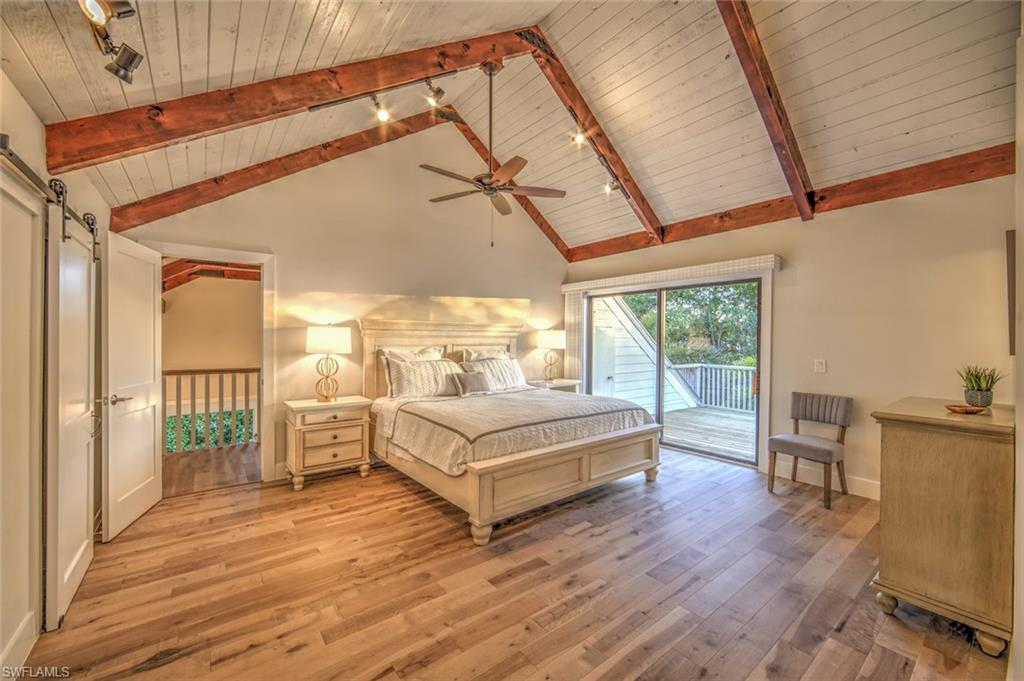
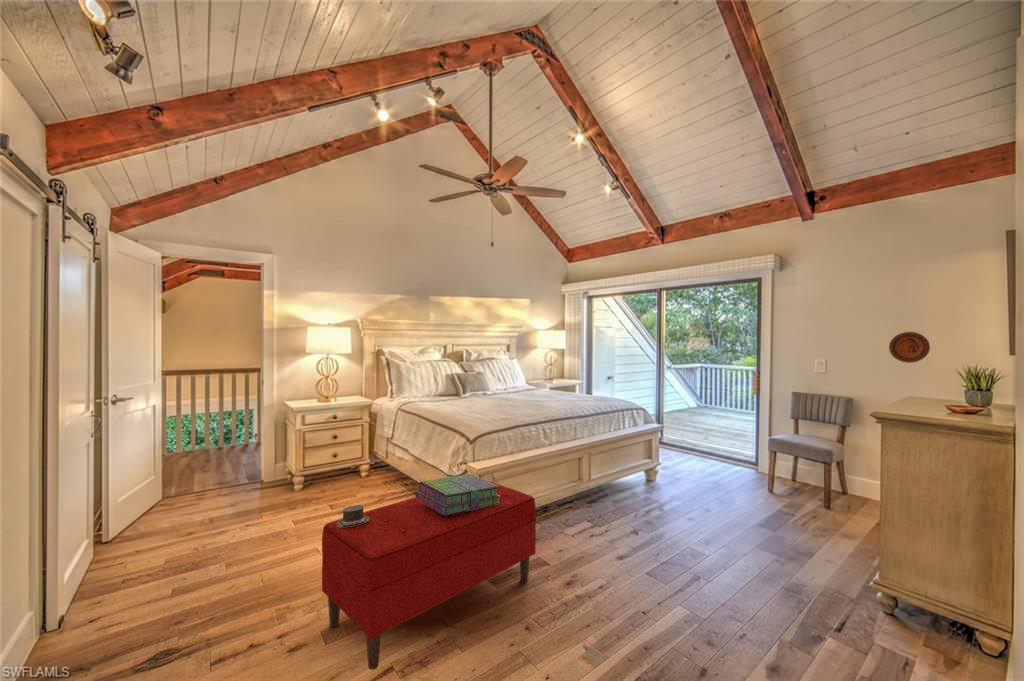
+ stack of books [415,473,500,515]
+ decorative plate [888,331,931,364]
+ top hat [337,504,369,527]
+ bench [321,480,537,671]
